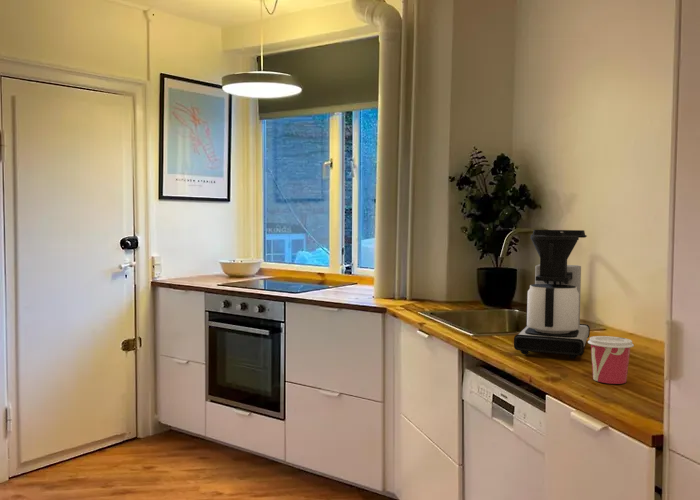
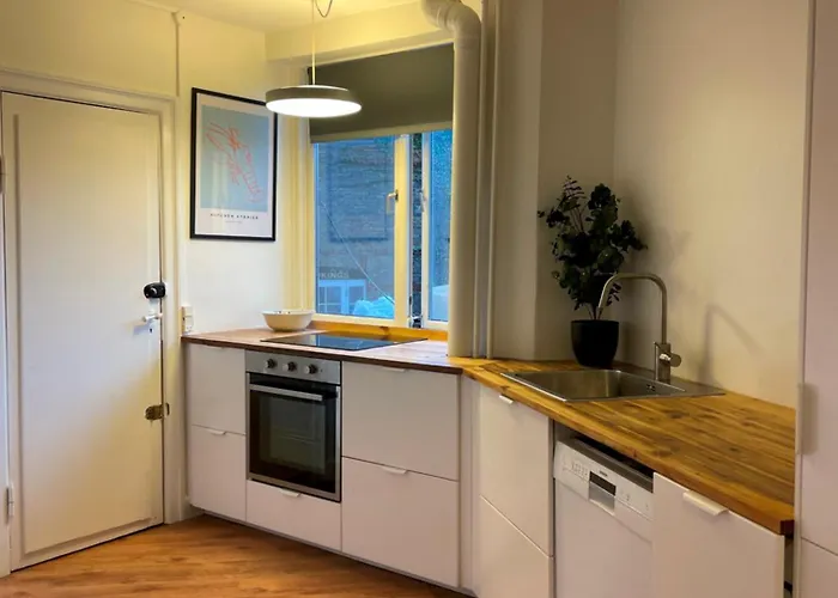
- coffee maker [513,229,591,359]
- cup [587,335,635,385]
